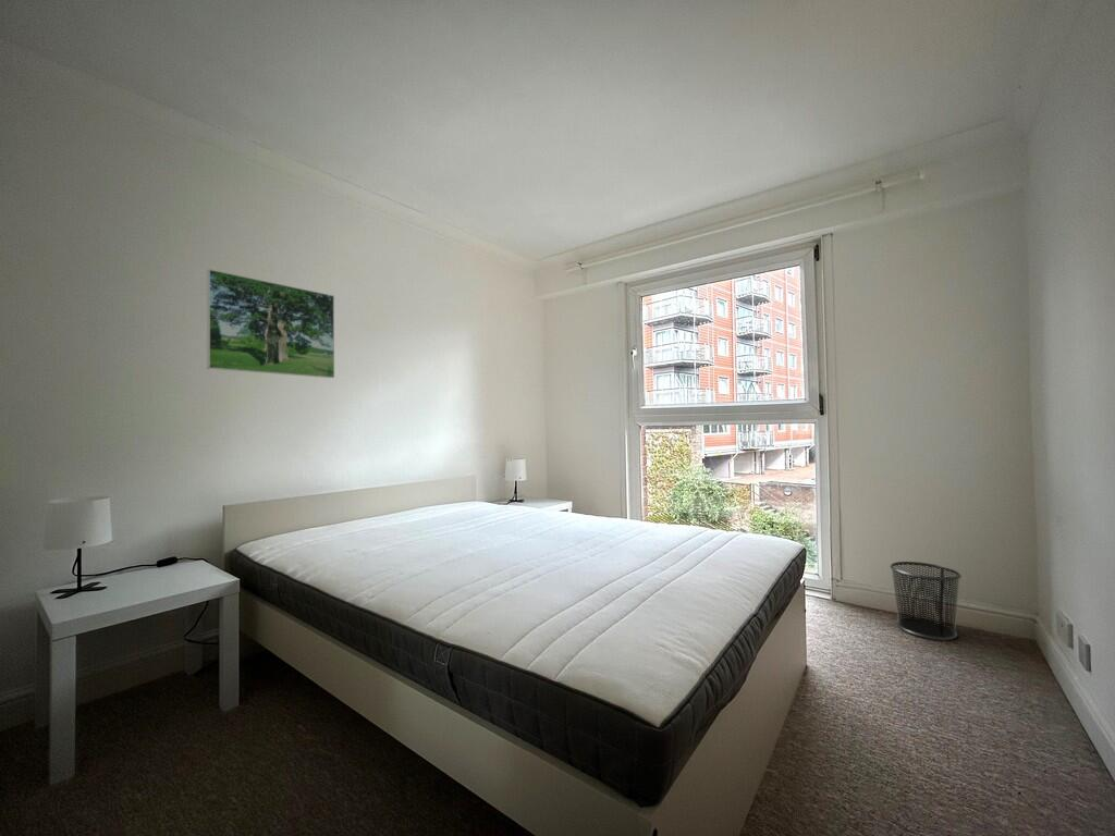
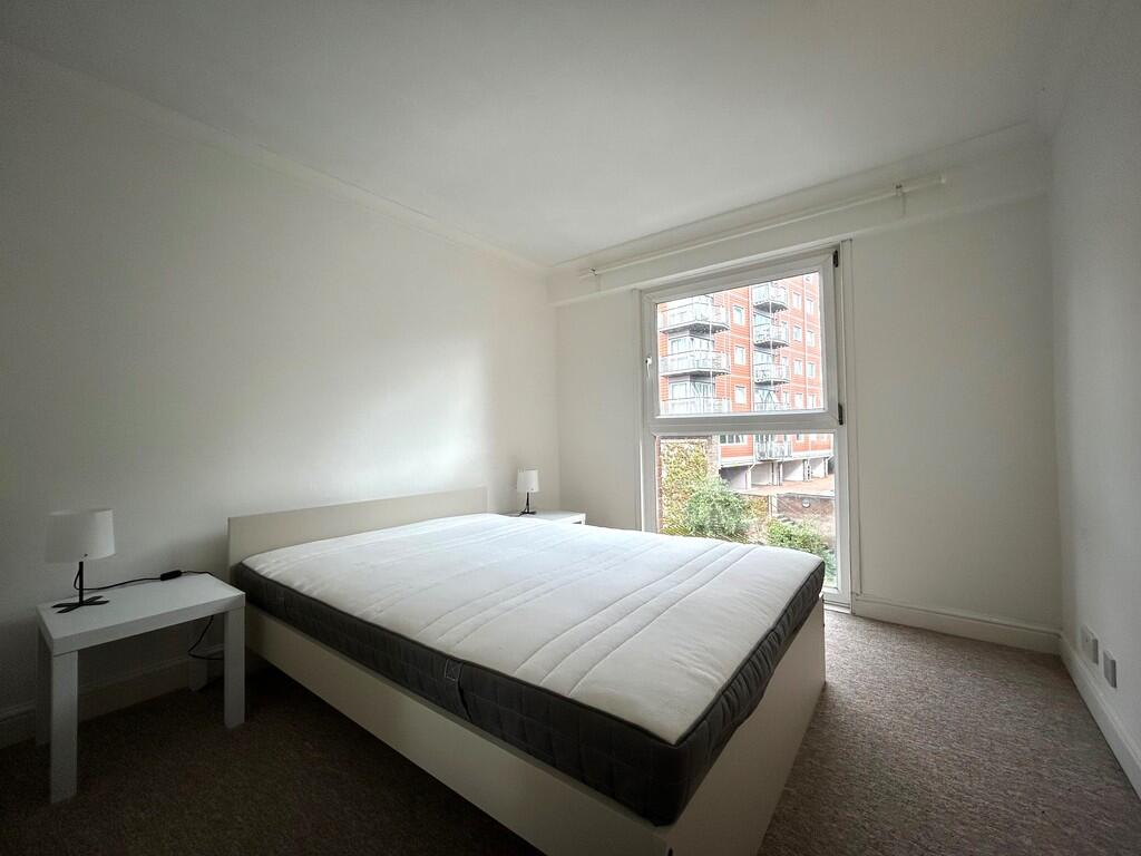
- waste bin [890,561,963,641]
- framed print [206,268,335,379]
